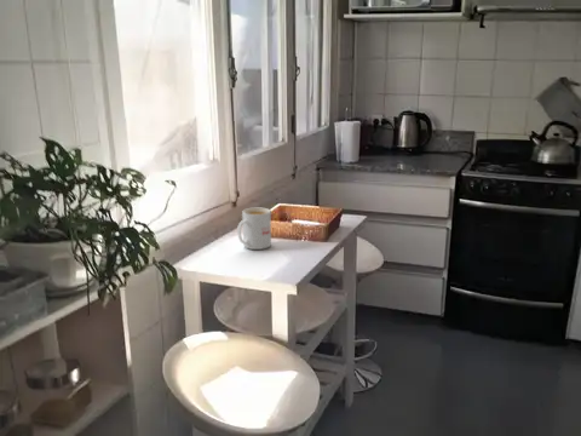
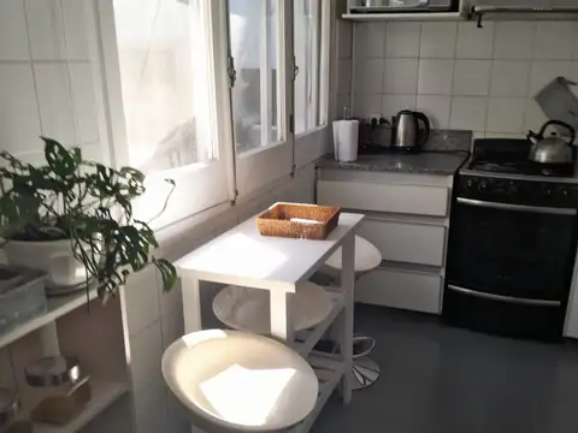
- mug [236,207,272,251]
